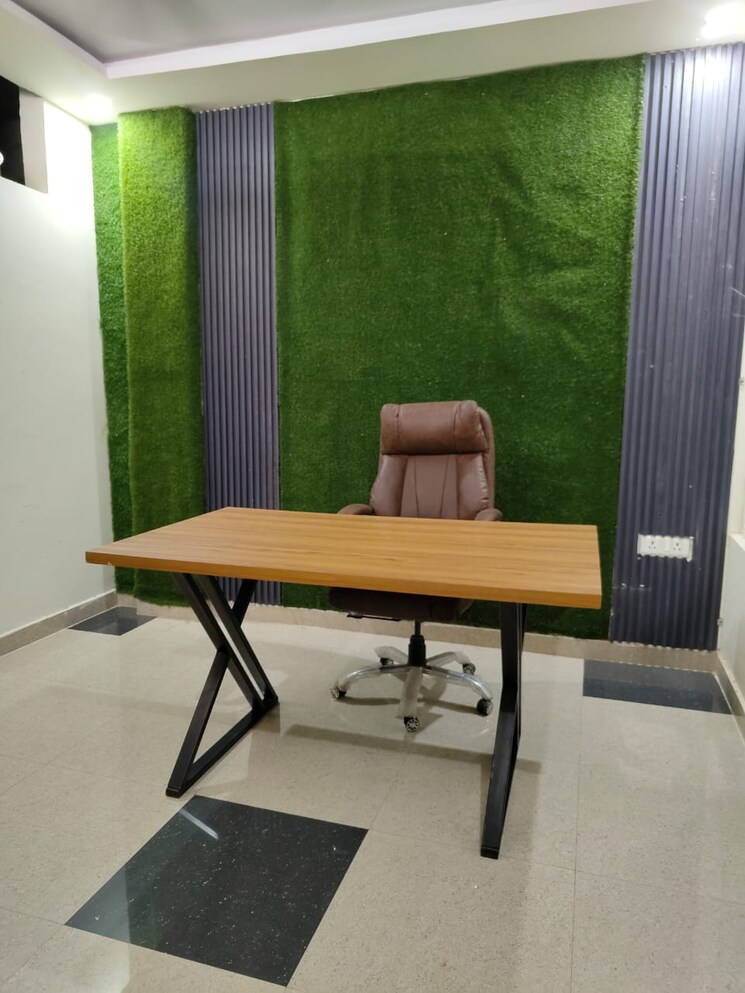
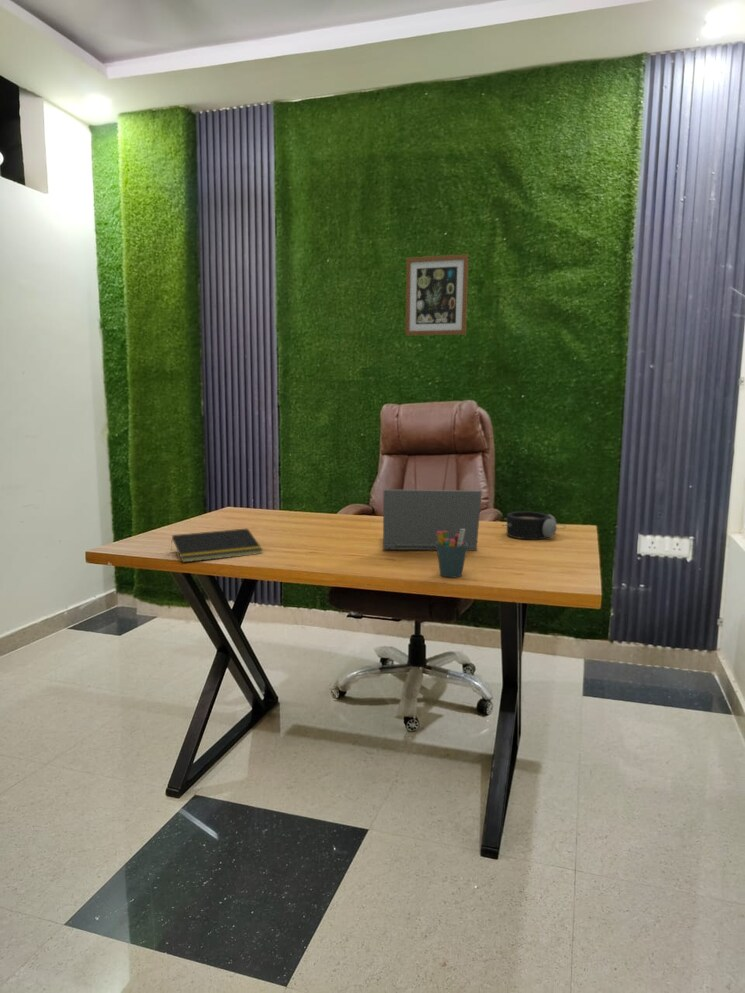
+ pen holder [436,529,468,579]
+ laptop computer [382,489,483,552]
+ notepad [170,527,264,563]
+ alarm clock [501,510,567,540]
+ wall art [404,253,469,336]
